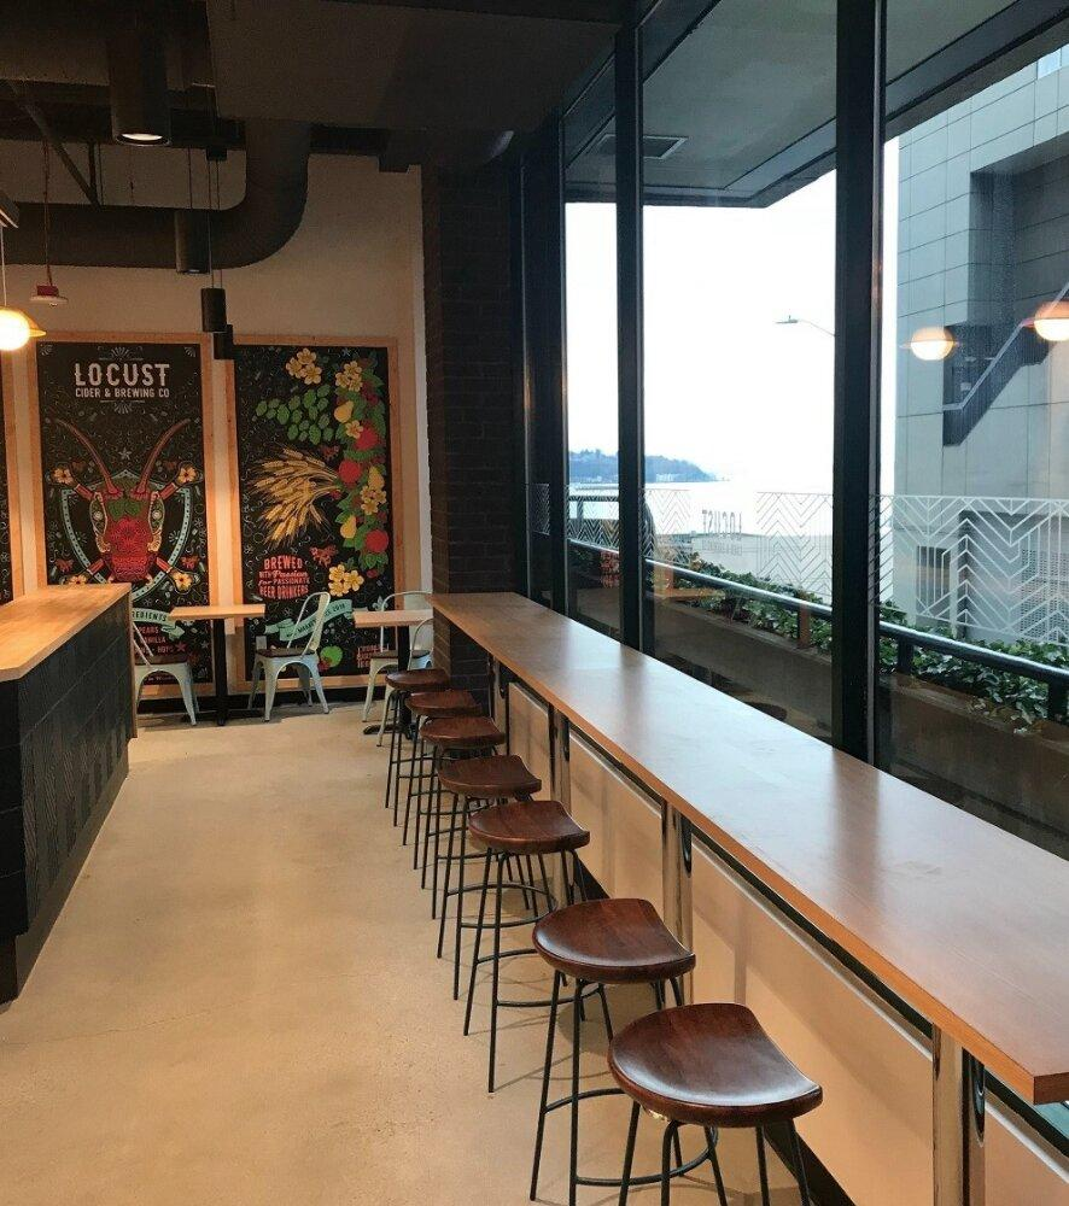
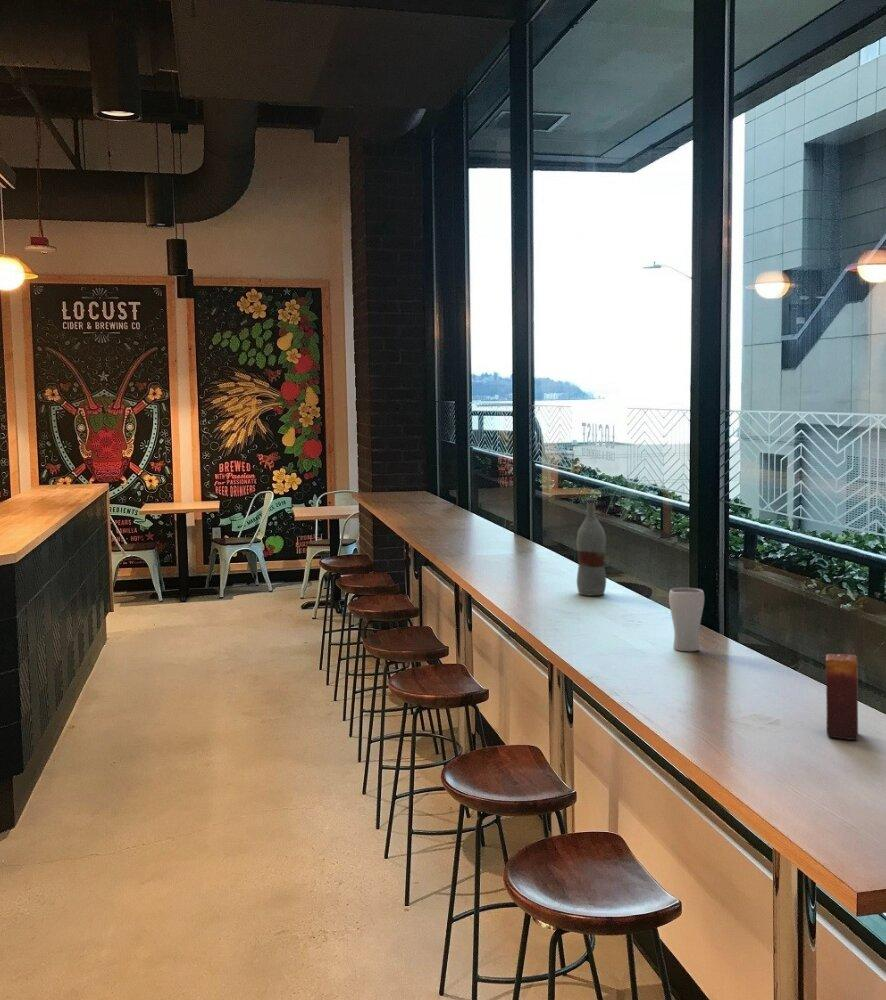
+ drinking glass [668,587,705,652]
+ bottle [575,498,607,597]
+ candle [825,653,859,741]
